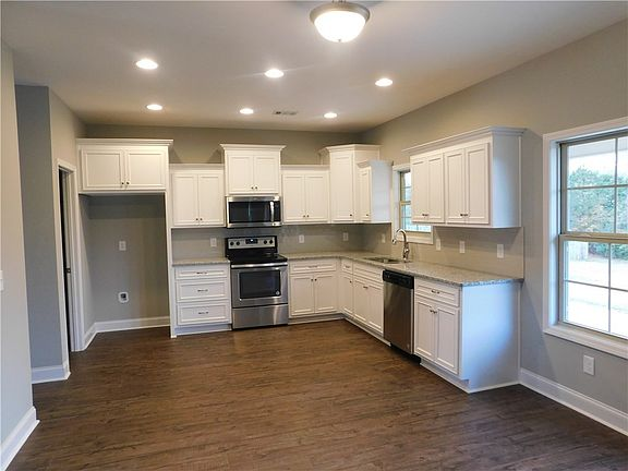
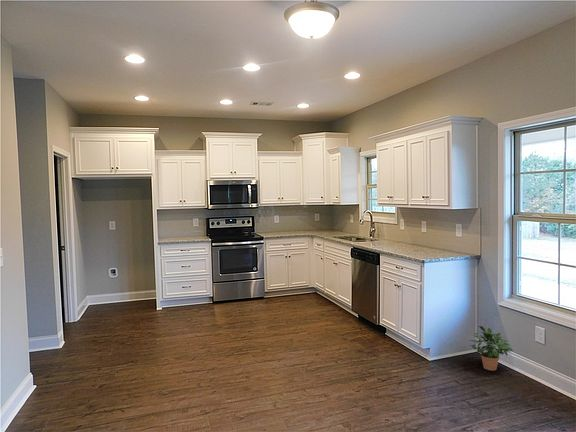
+ potted plant [469,325,514,371]
